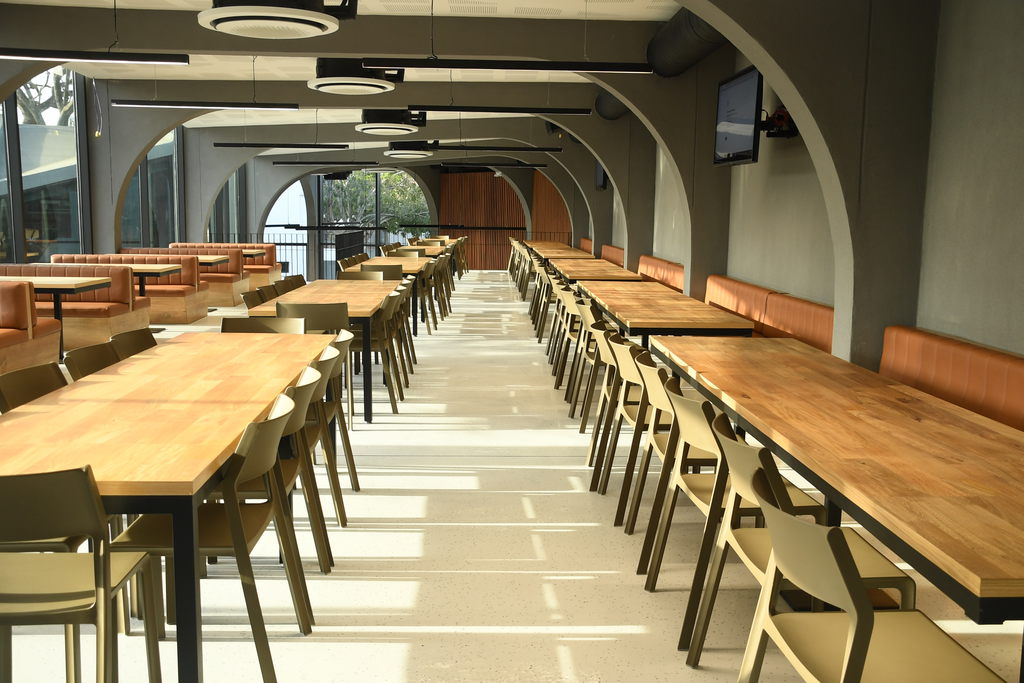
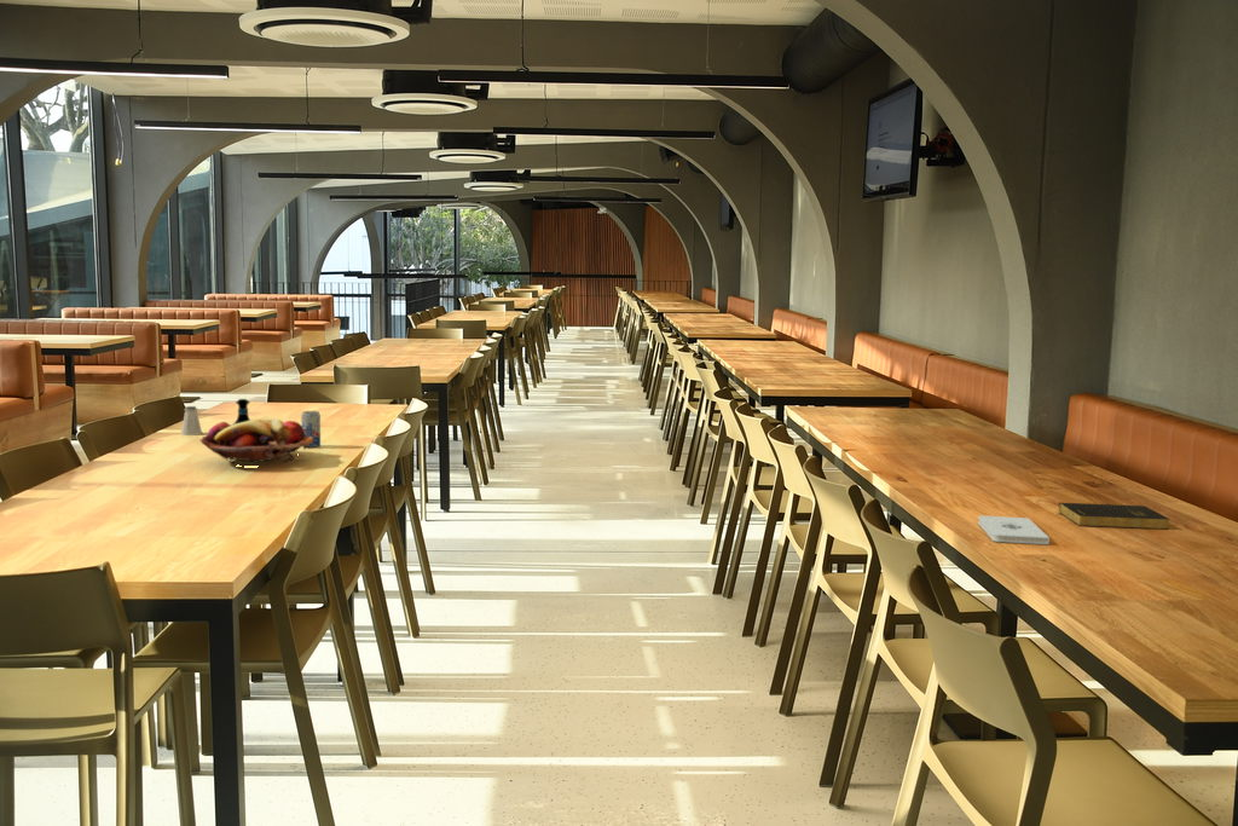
+ tequila bottle [231,398,251,426]
+ book [1057,502,1170,530]
+ fruit basket [198,417,313,464]
+ beverage can [300,410,322,449]
+ saltshaker [180,405,203,437]
+ notepad [977,515,1051,545]
